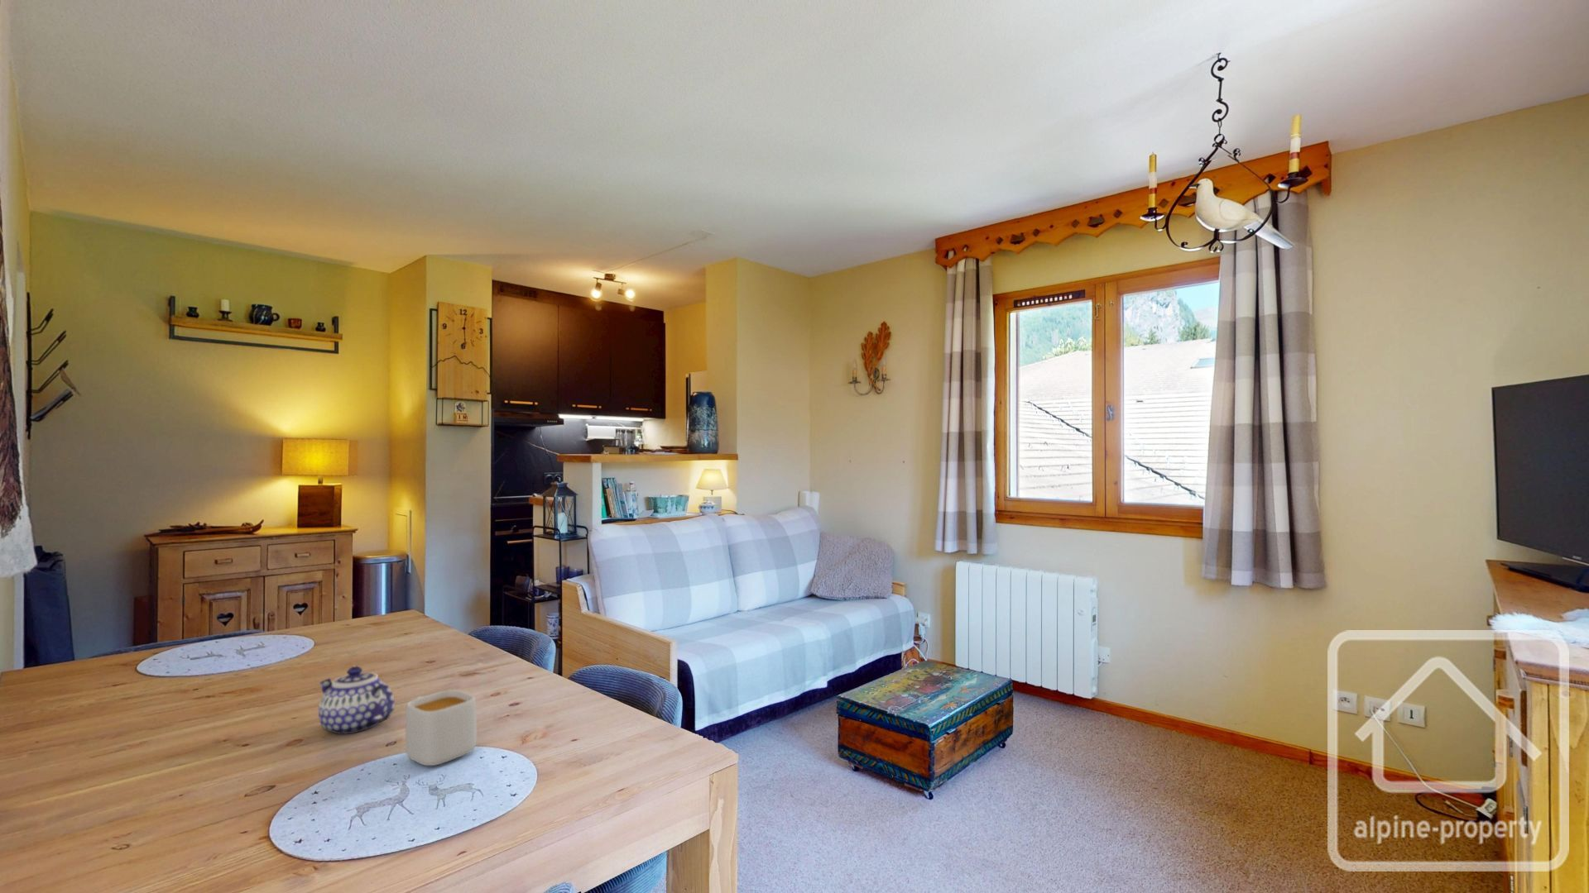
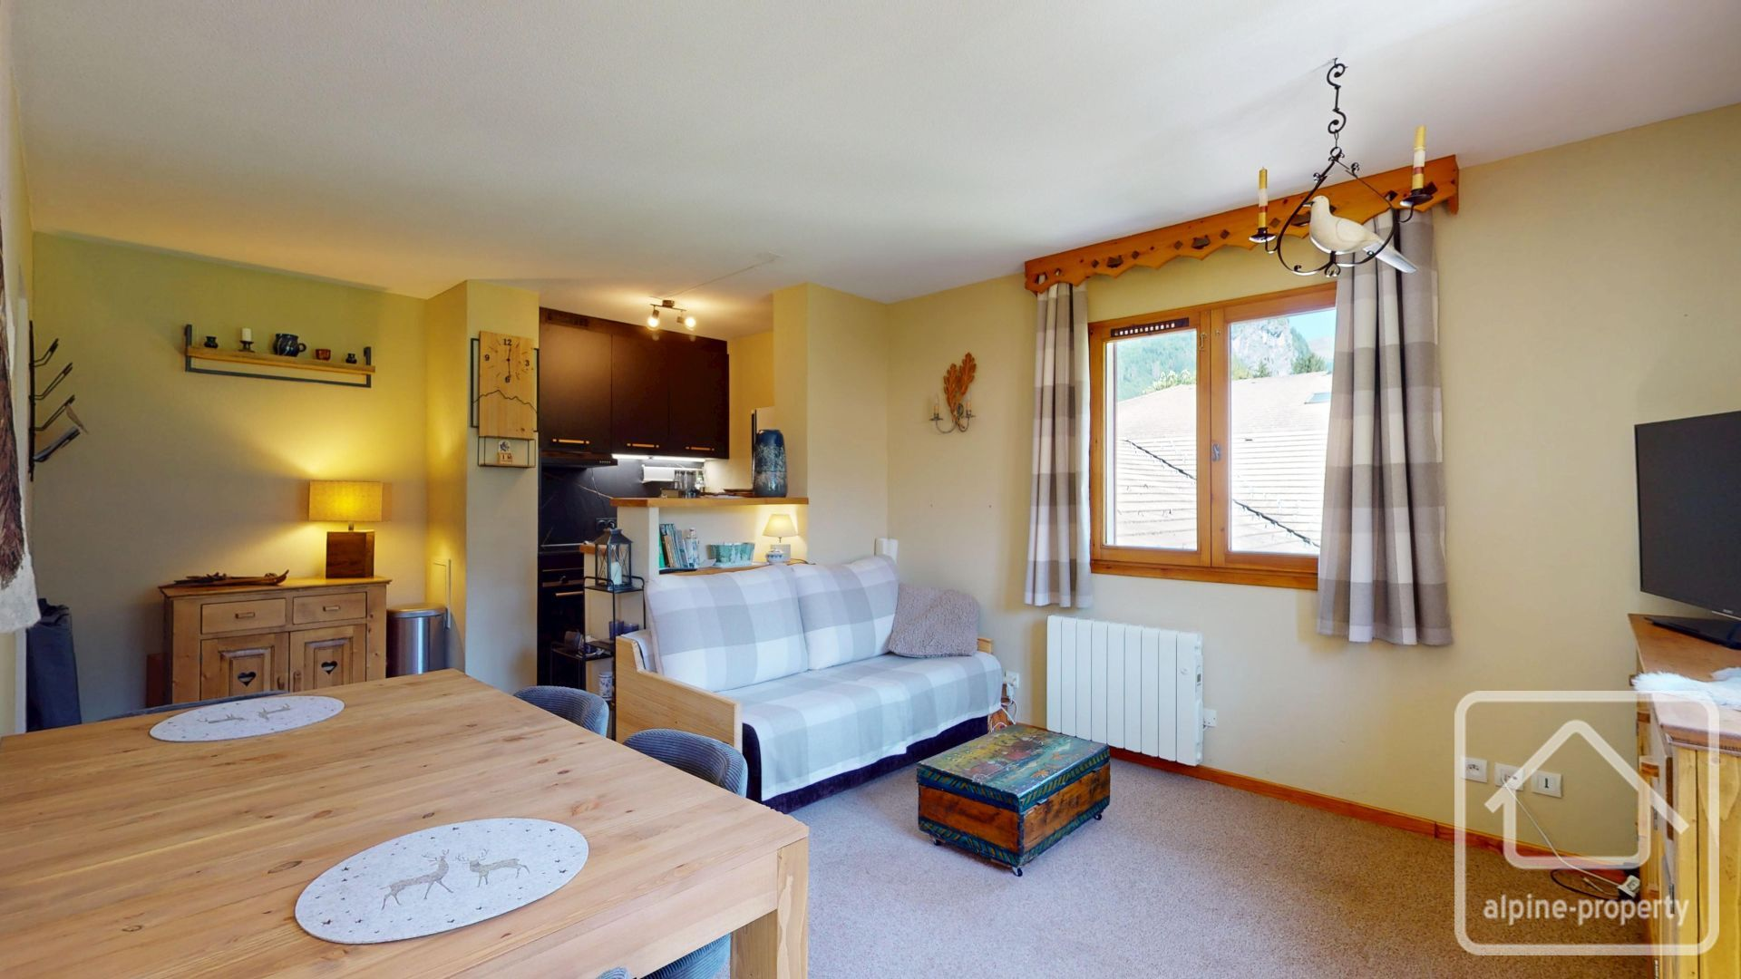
- mug [405,689,478,767]
- teapot [318,665,395,735]
